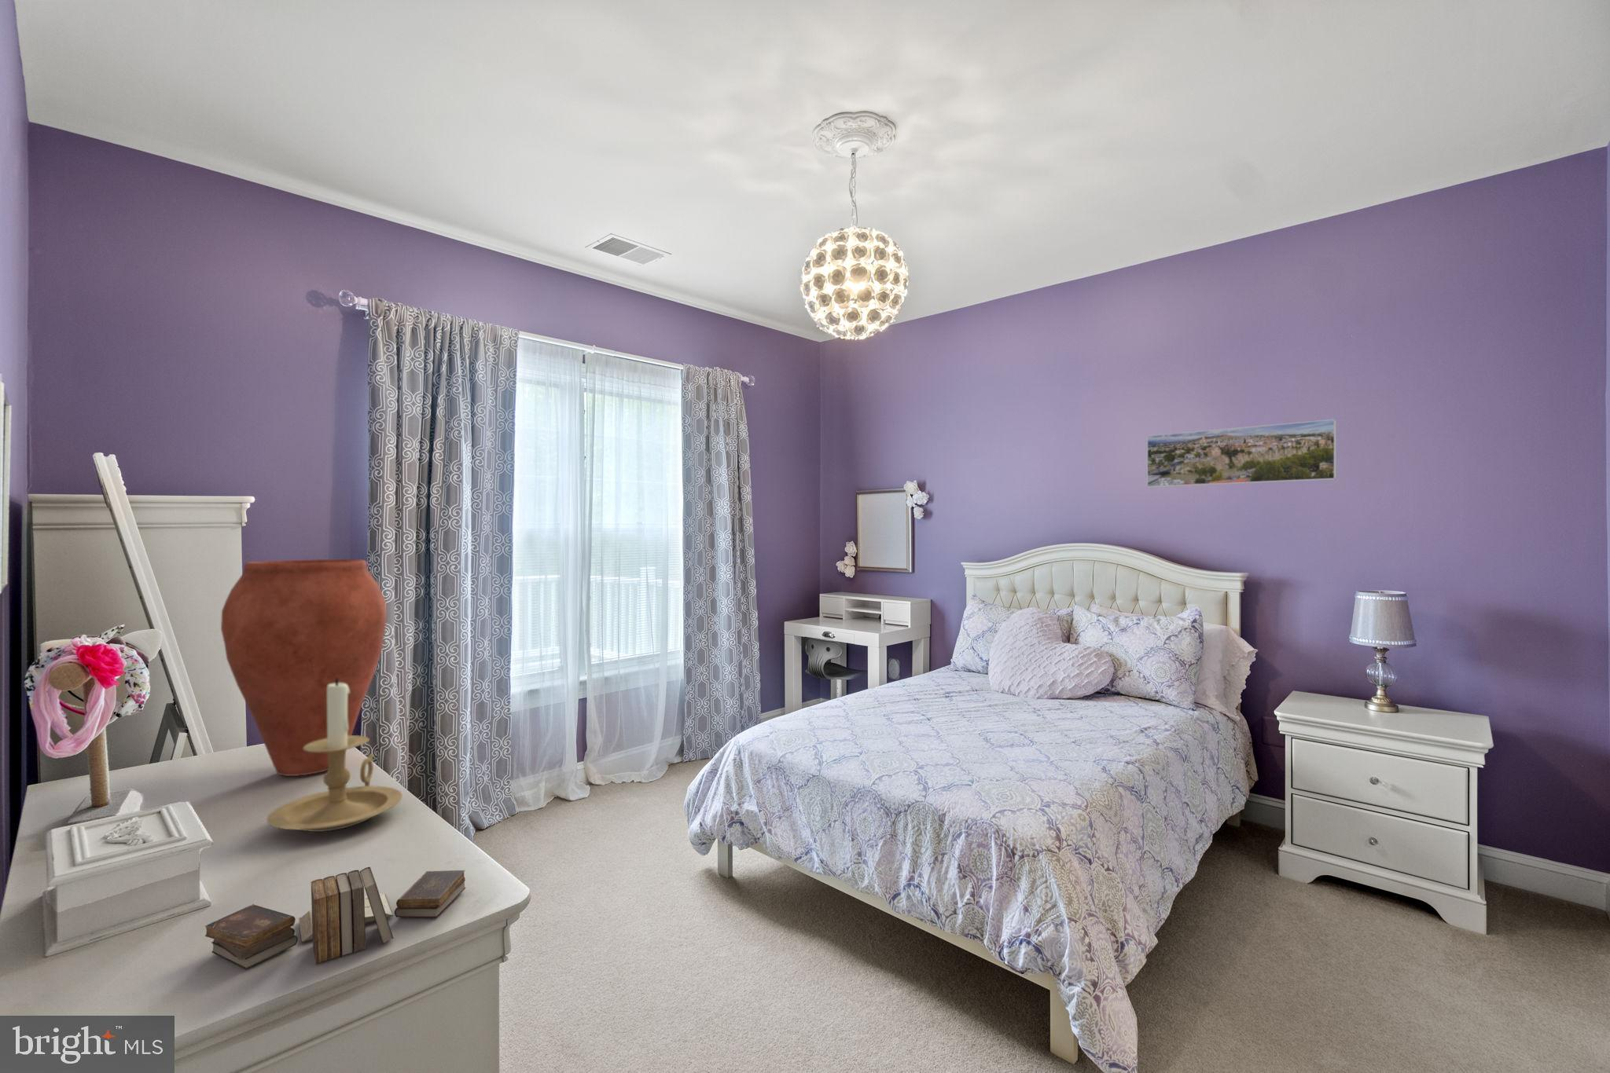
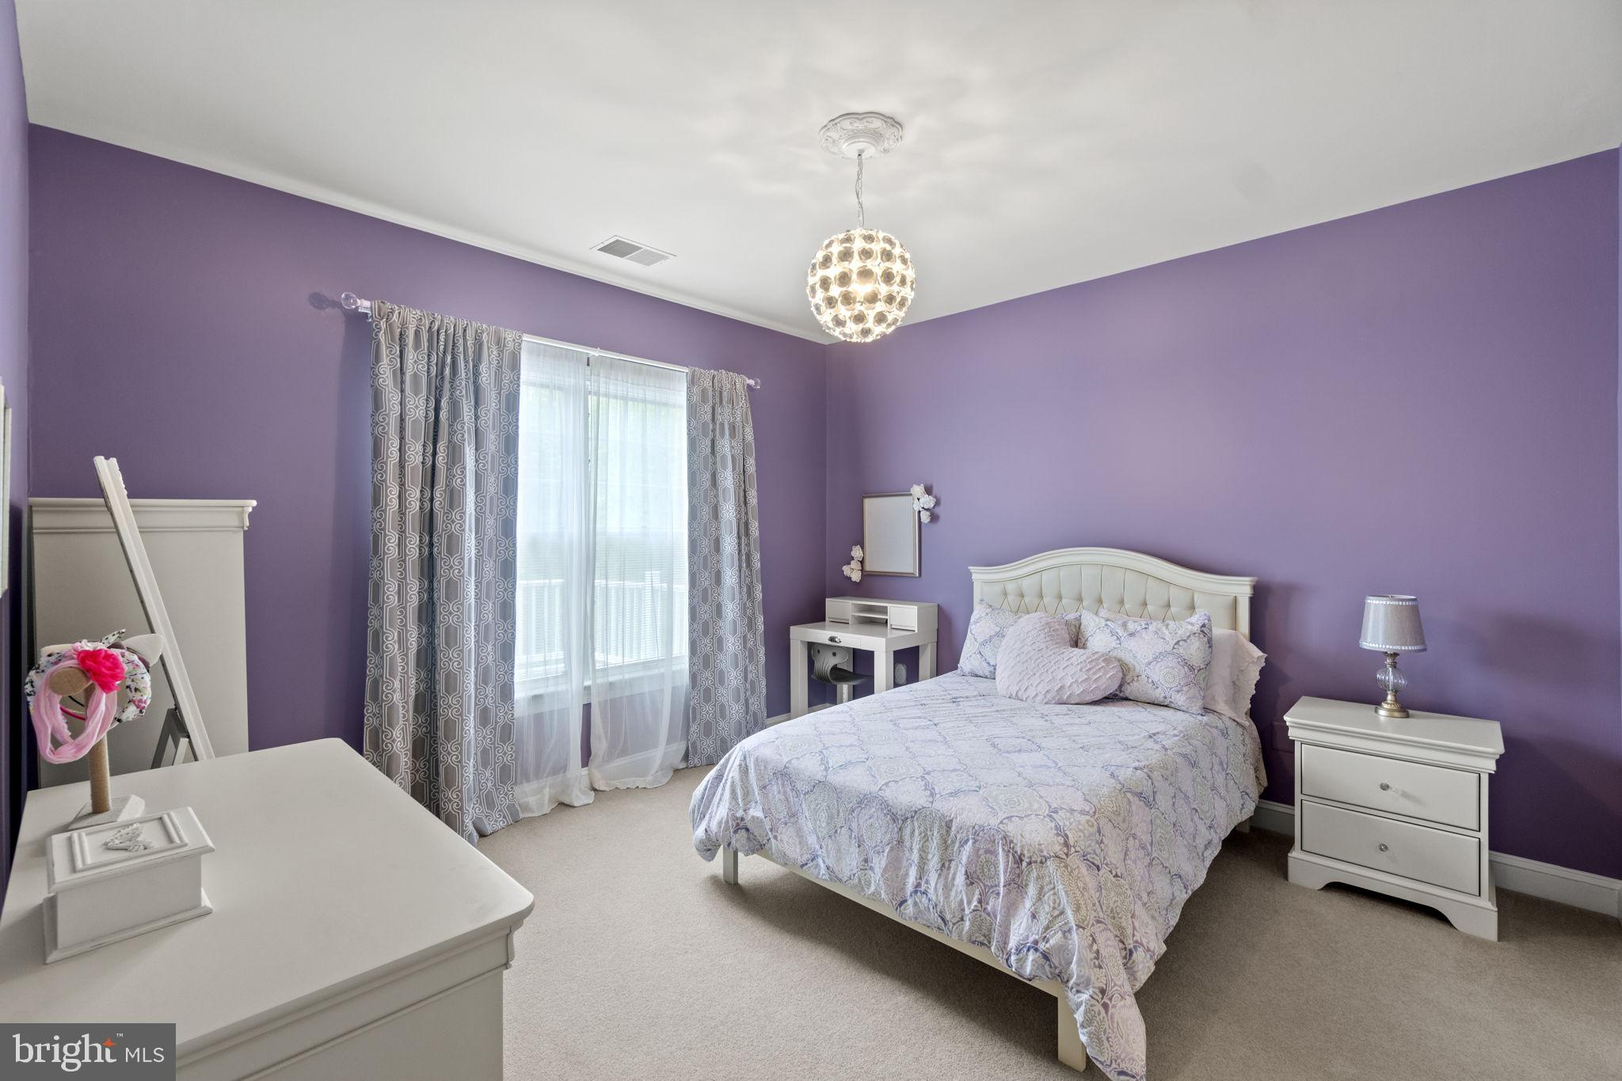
- vase [220,558,388,777]
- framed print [1146,419,1337,487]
- book [205,866,466,969]
- candle holder [266,678,404,832]
